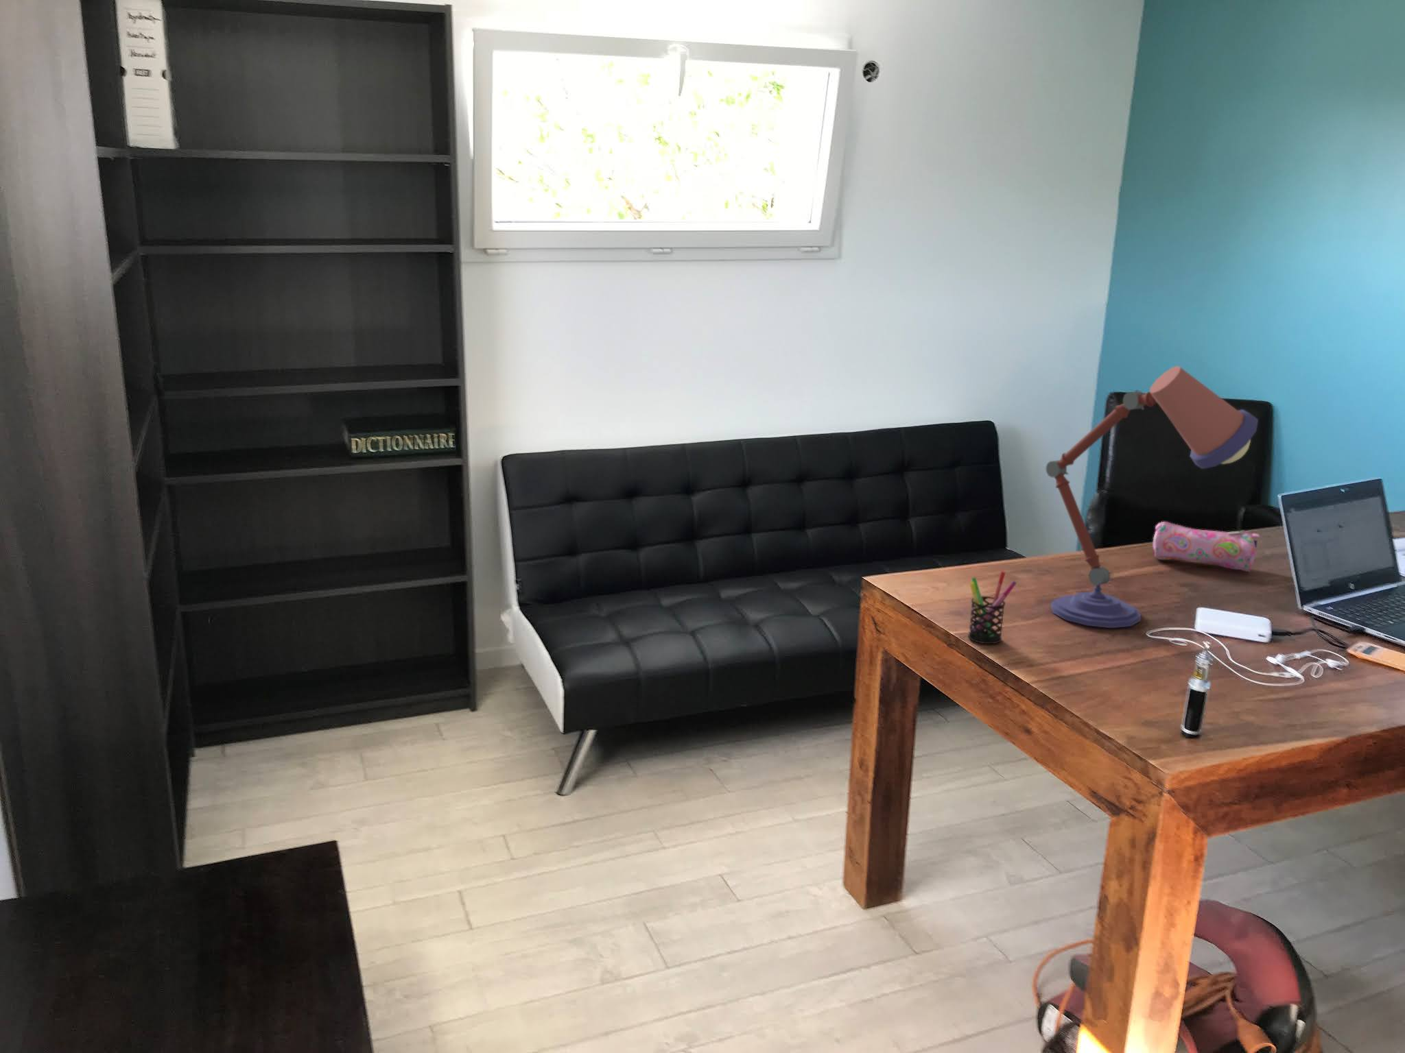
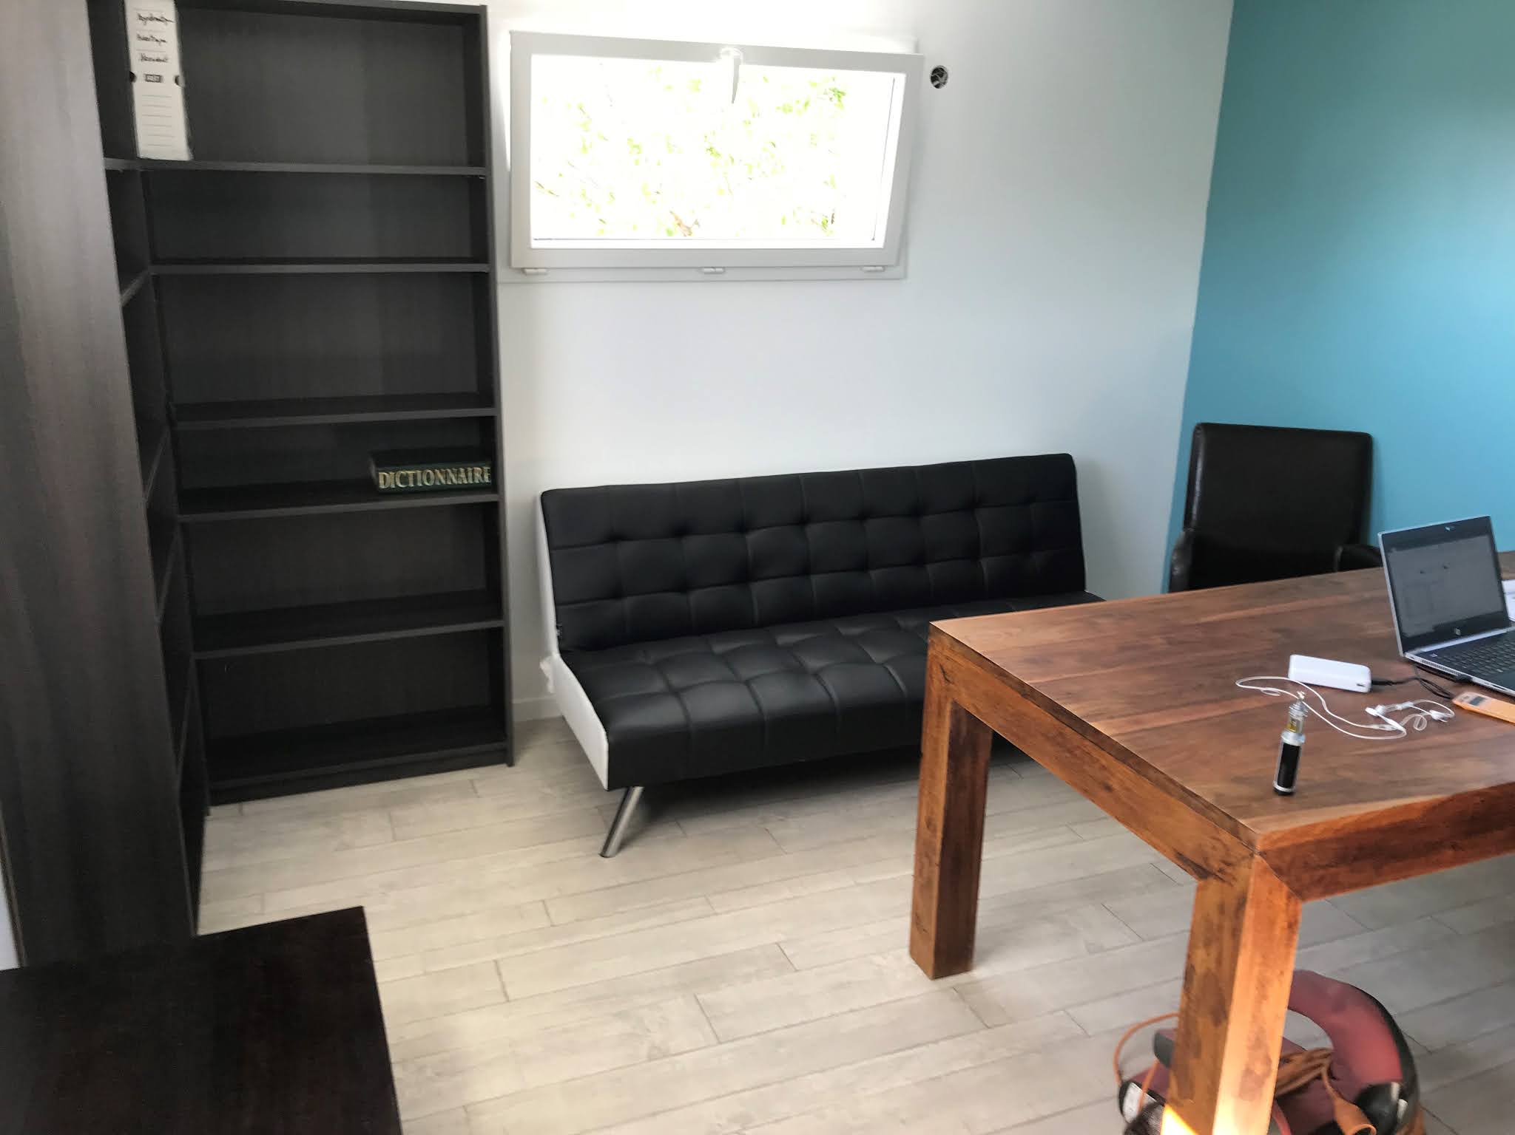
- pen holder [967,571,1018,645]
- pencil case [1153,521,1260,573]
- desk lamp [1045,365,1259,628]
